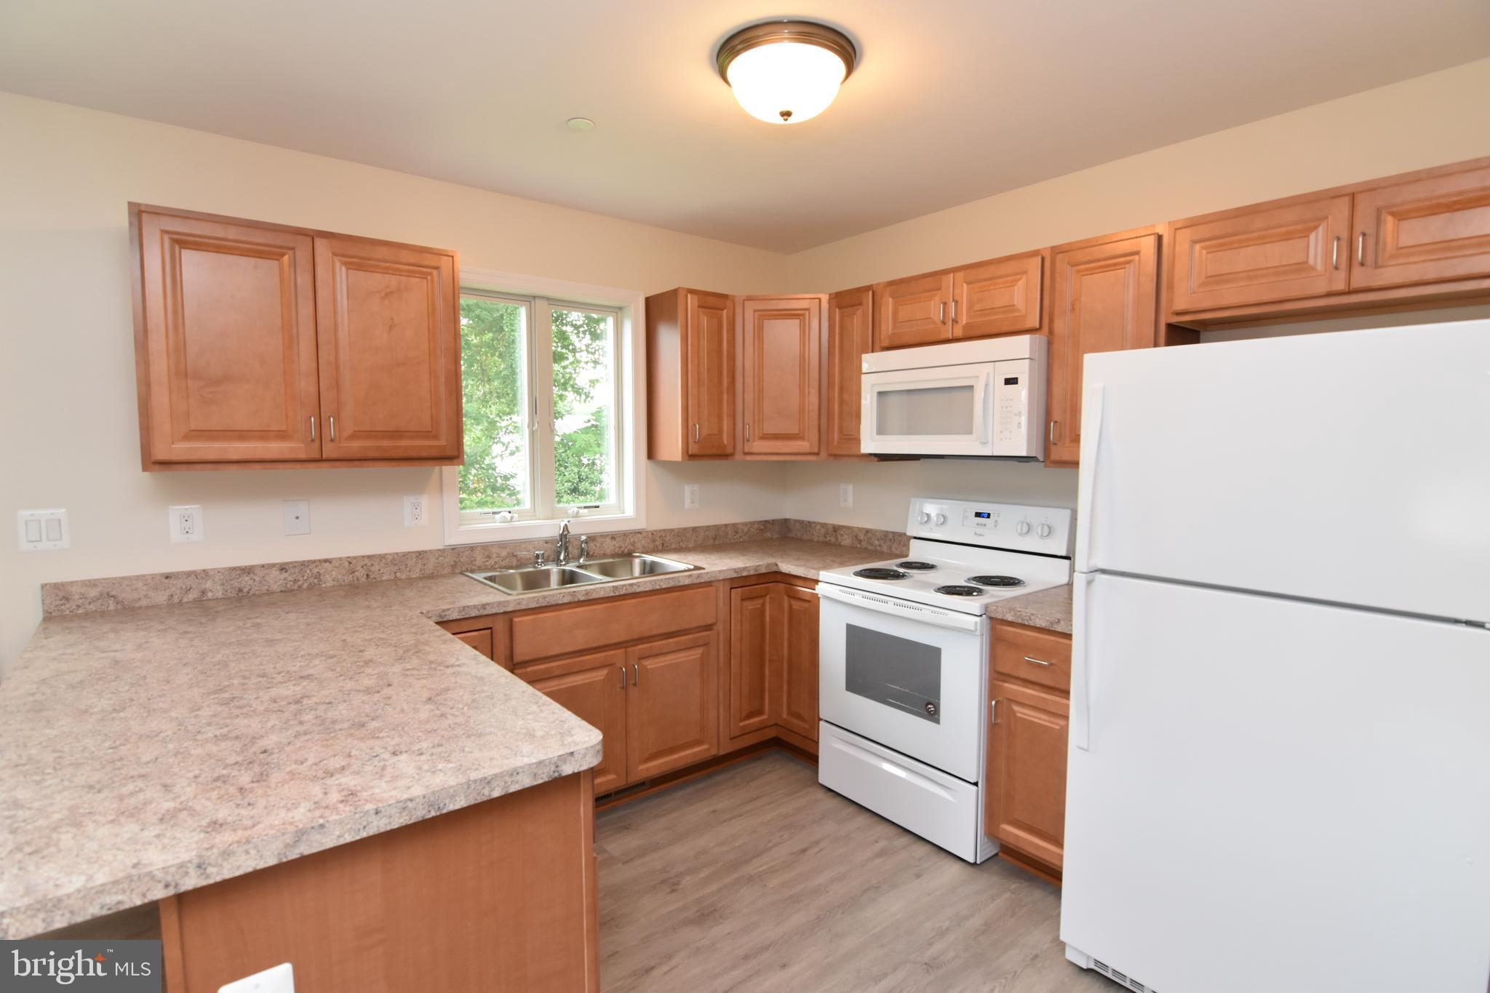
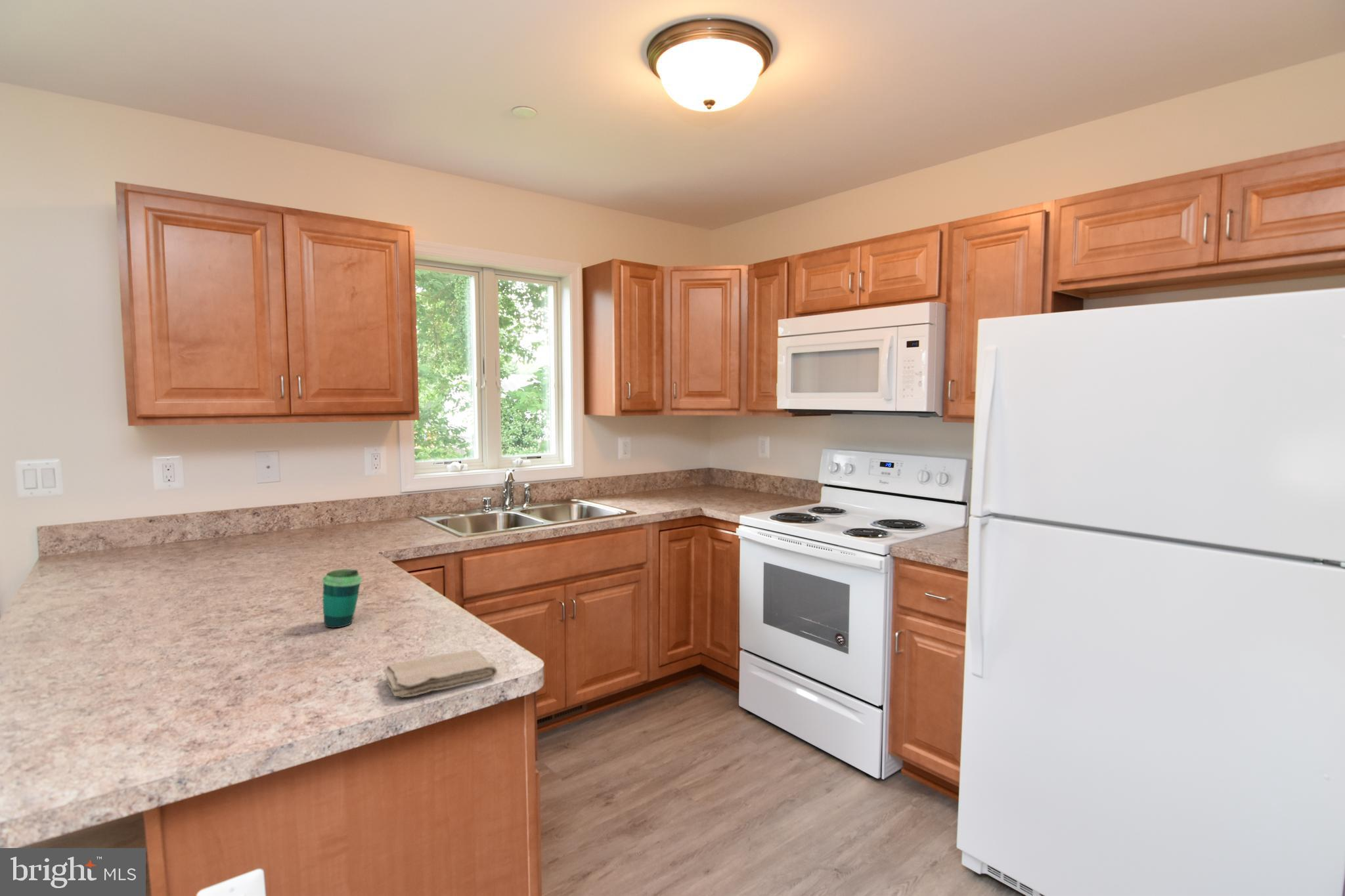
+ cup [321,568,363,629]
+ washcloth [382,649,498,698]
